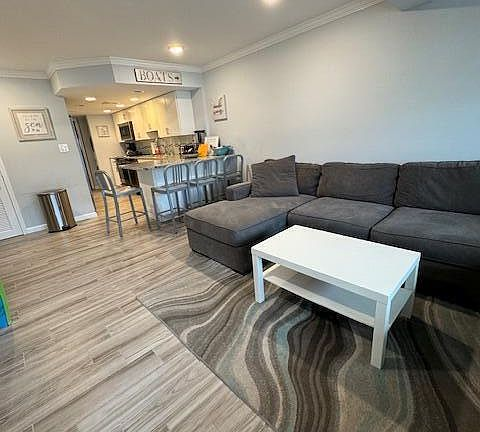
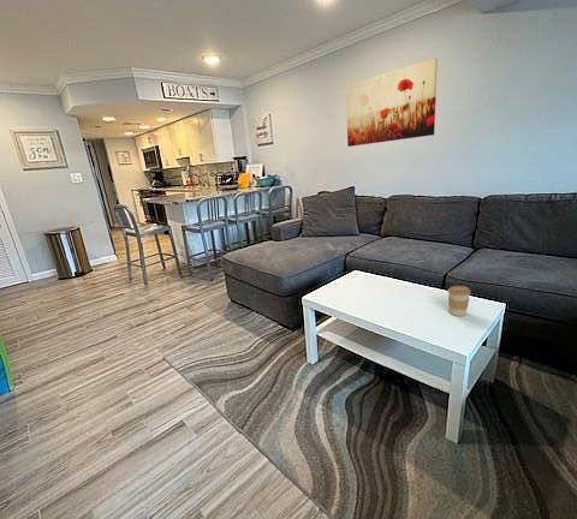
+ coffee cup [446,285,471,317]
+ wall art [345,56,439,148]
